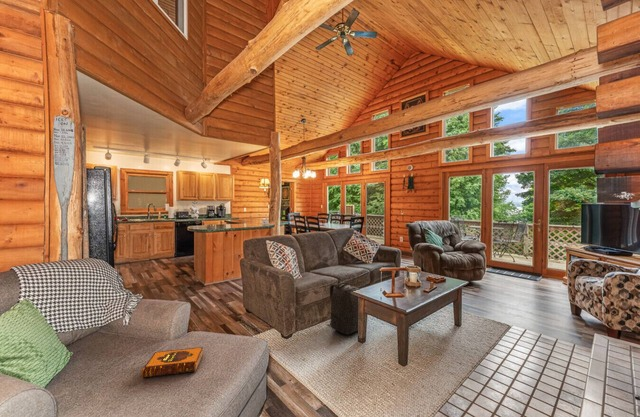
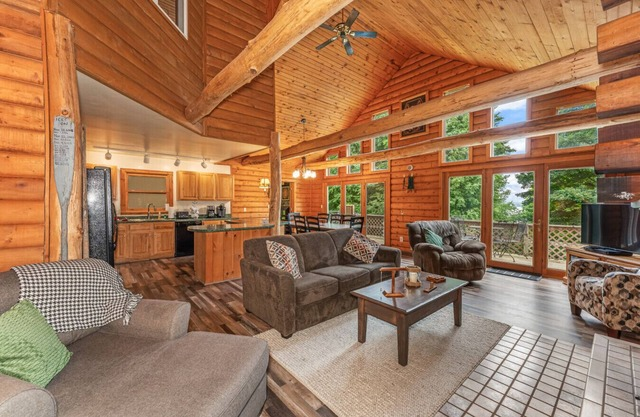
- backpack [326,281,361,335]
- hardback book [141,346,204,379]
